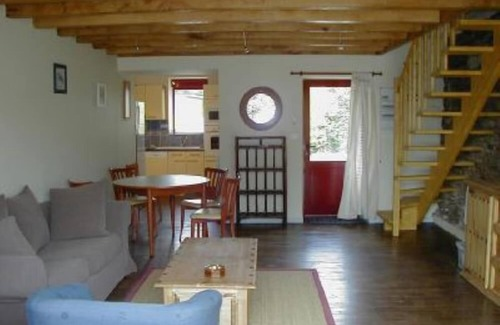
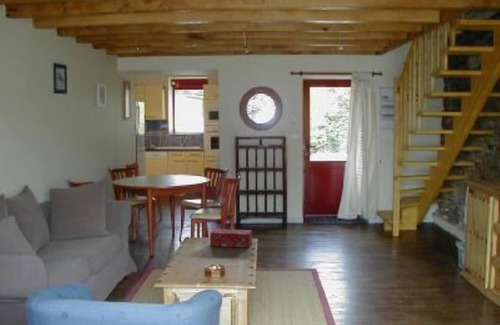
+ tissue box [209,228,253,249]
